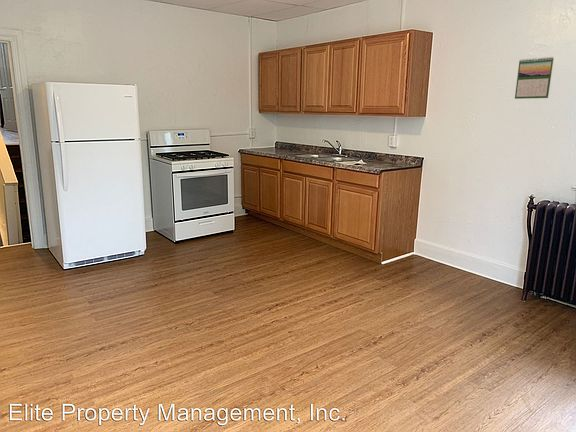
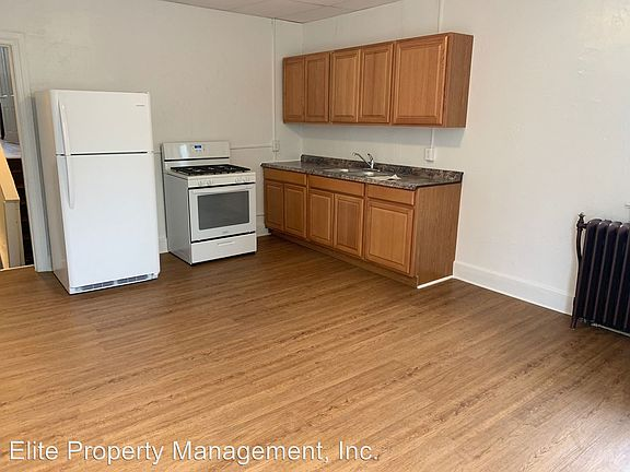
- calendar [514,56,555,100]
